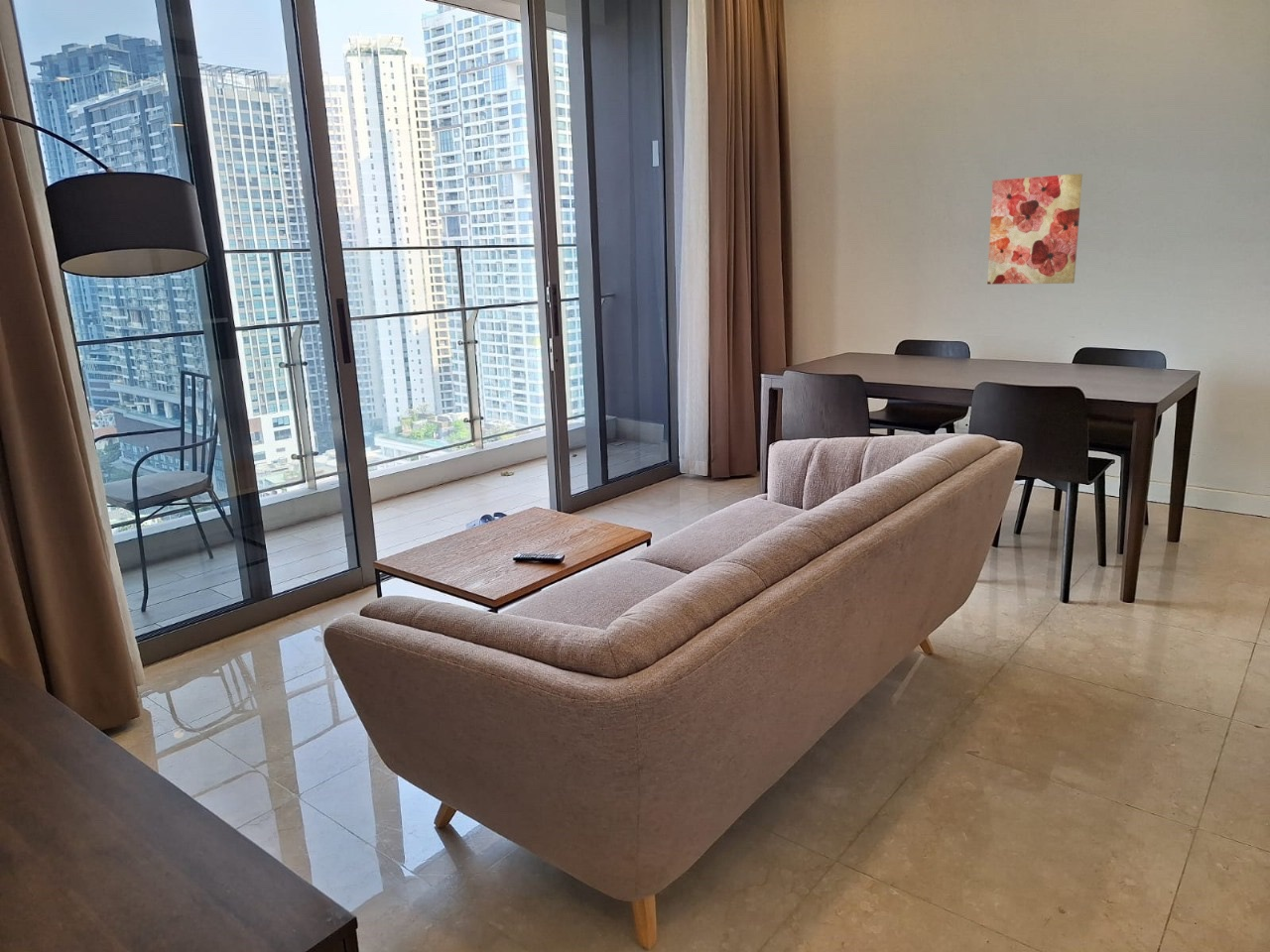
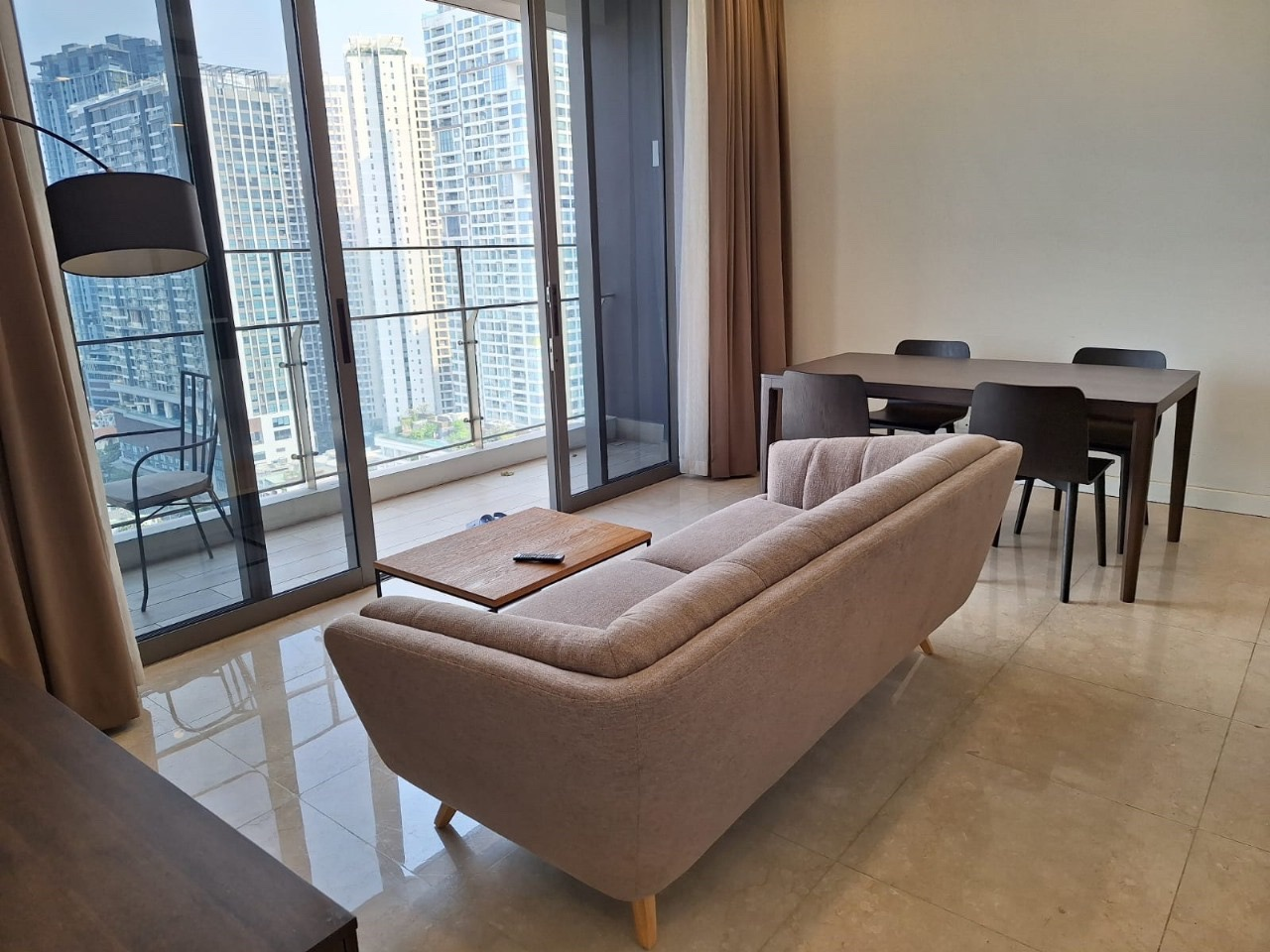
- wall art [986,173,1083,286]
